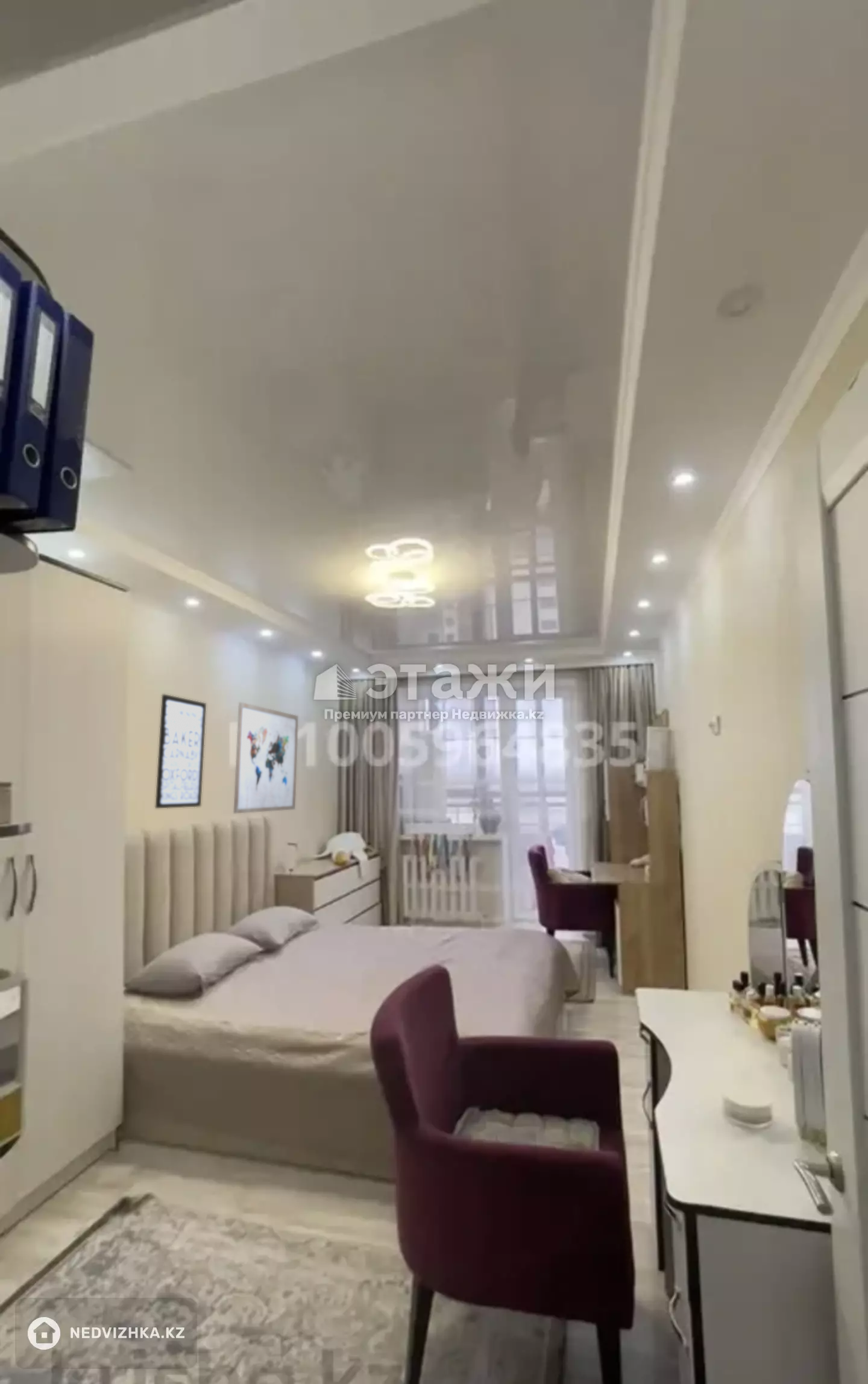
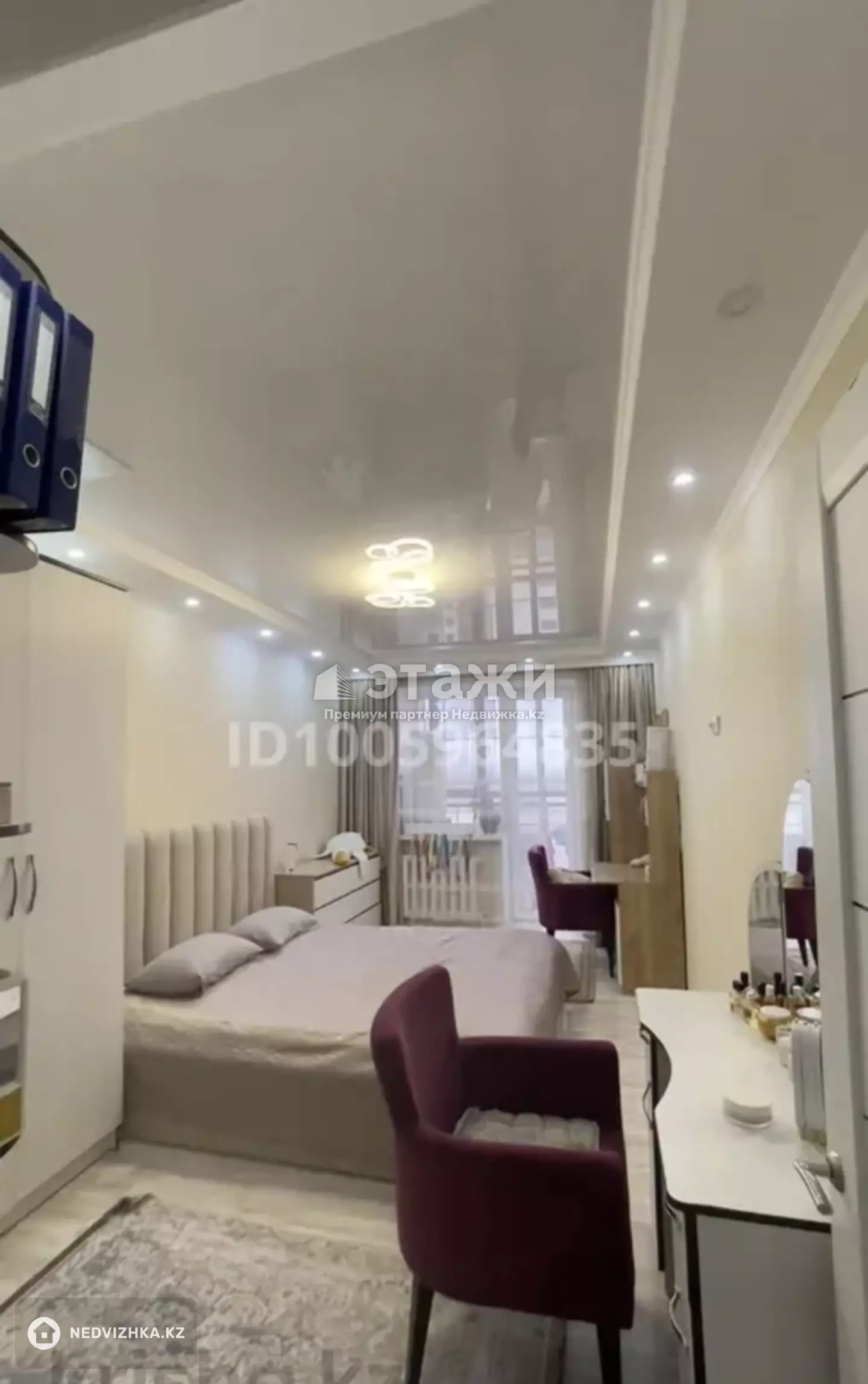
- wall art [154,694,207,809]
- wall art [233,702,299,814]
